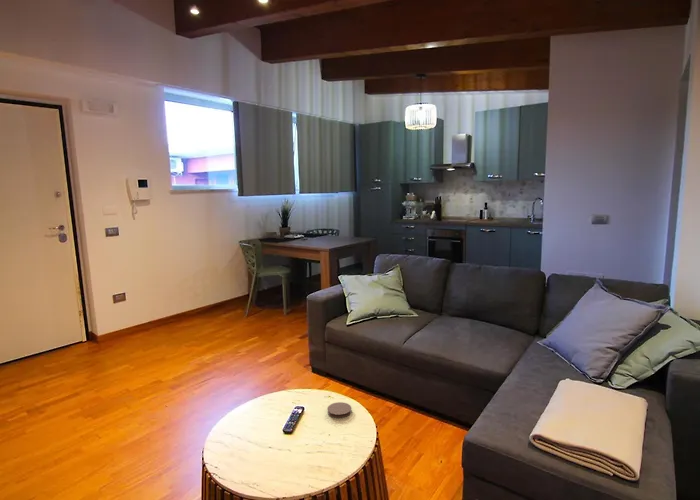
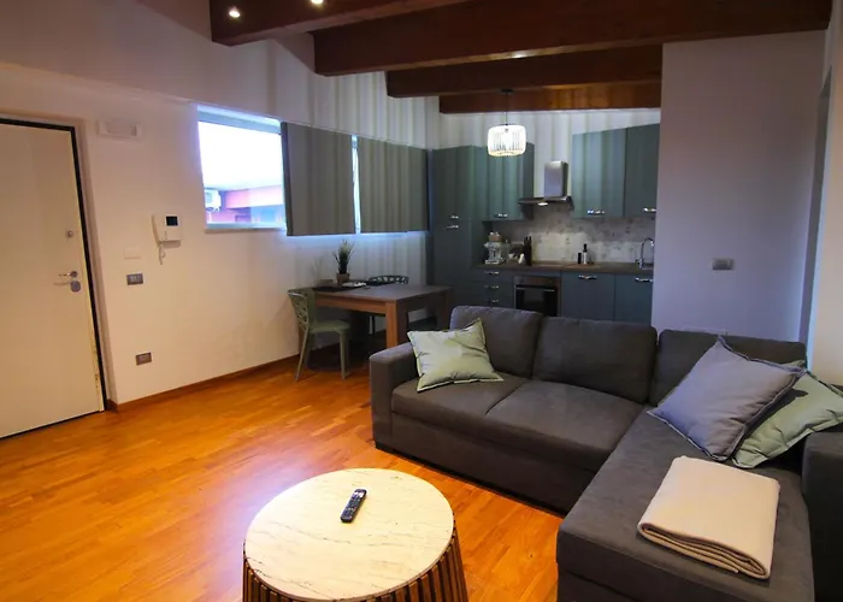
- coaster [327,401,352,419]
